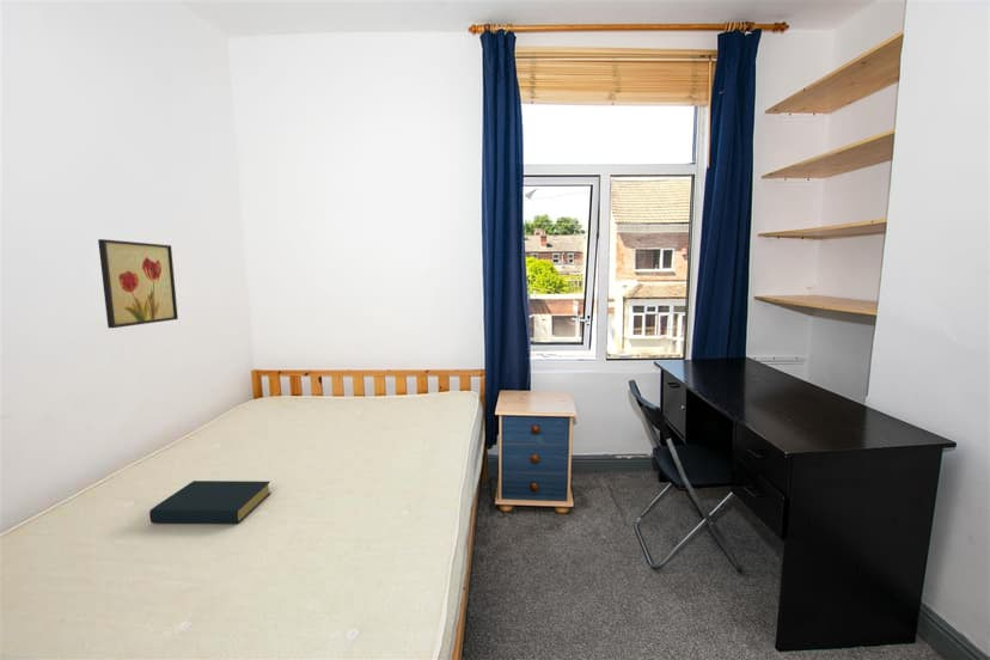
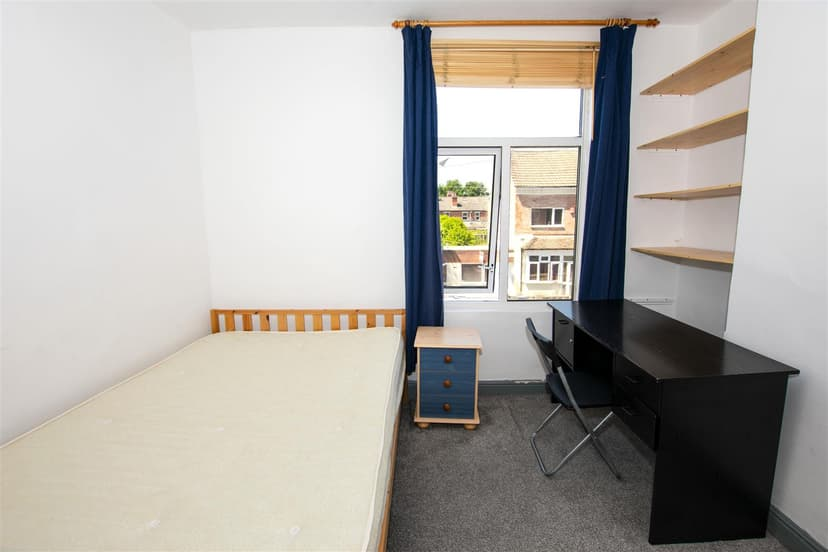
- hardback book [148,479,271,525]
- wall art [97,238,179,329]
